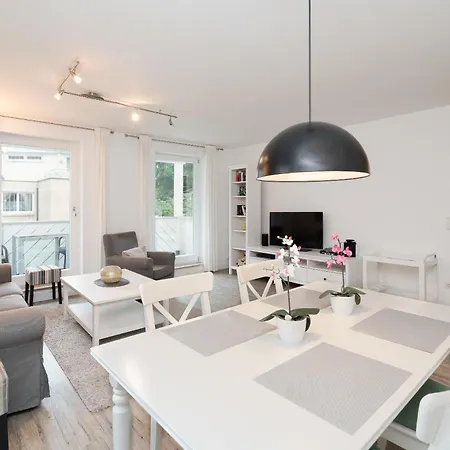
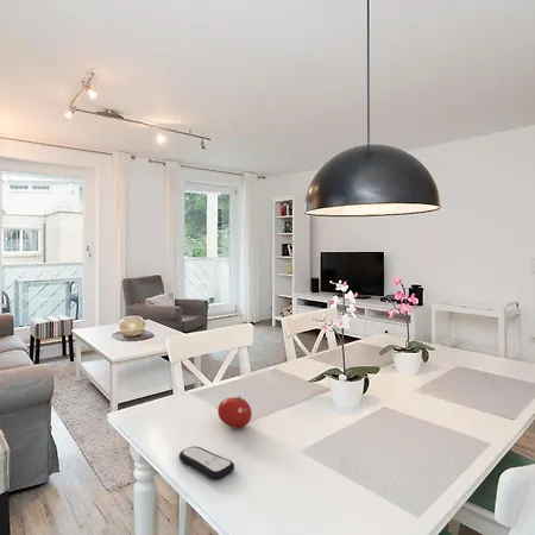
+ fruit [216,395,253,429]
+ remote control [178,446,235,480]
